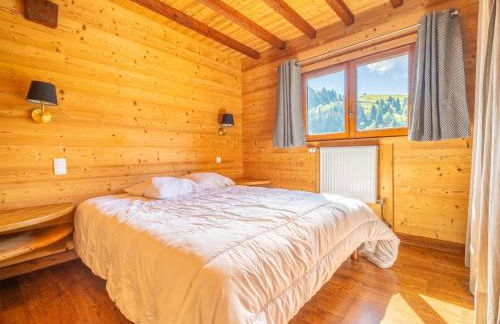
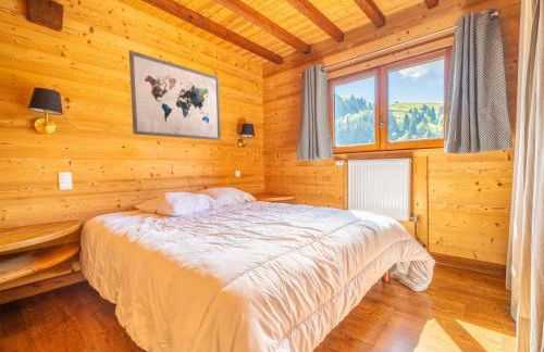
+ wall art [128,49,222,141]
